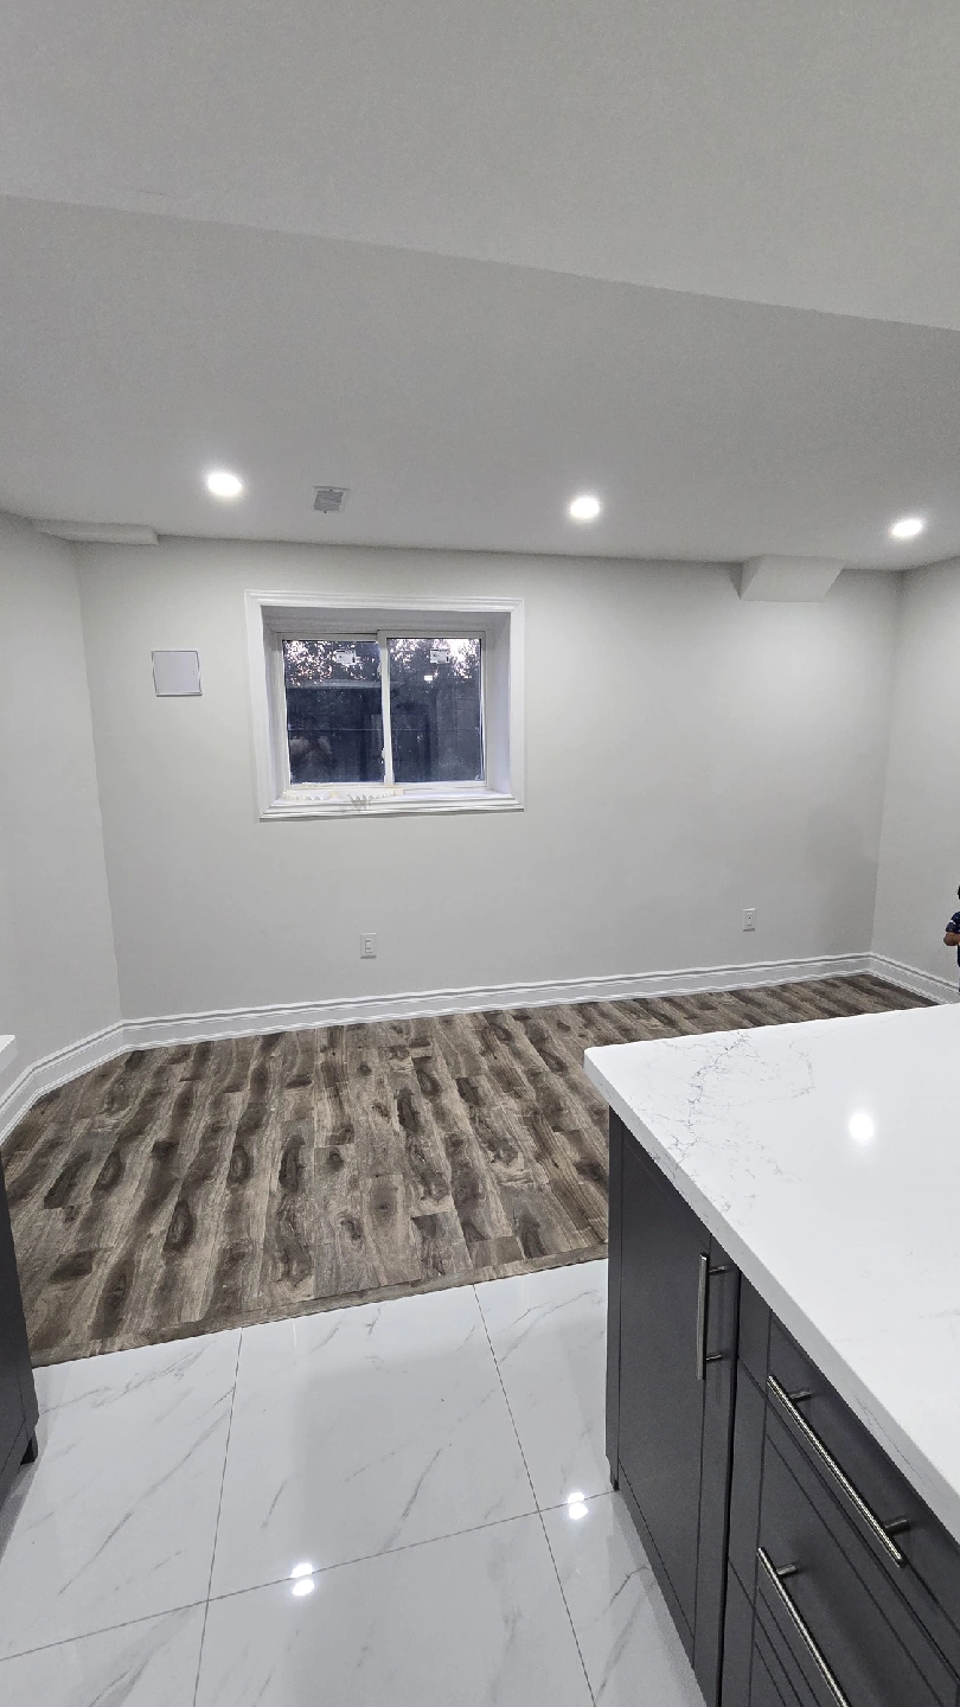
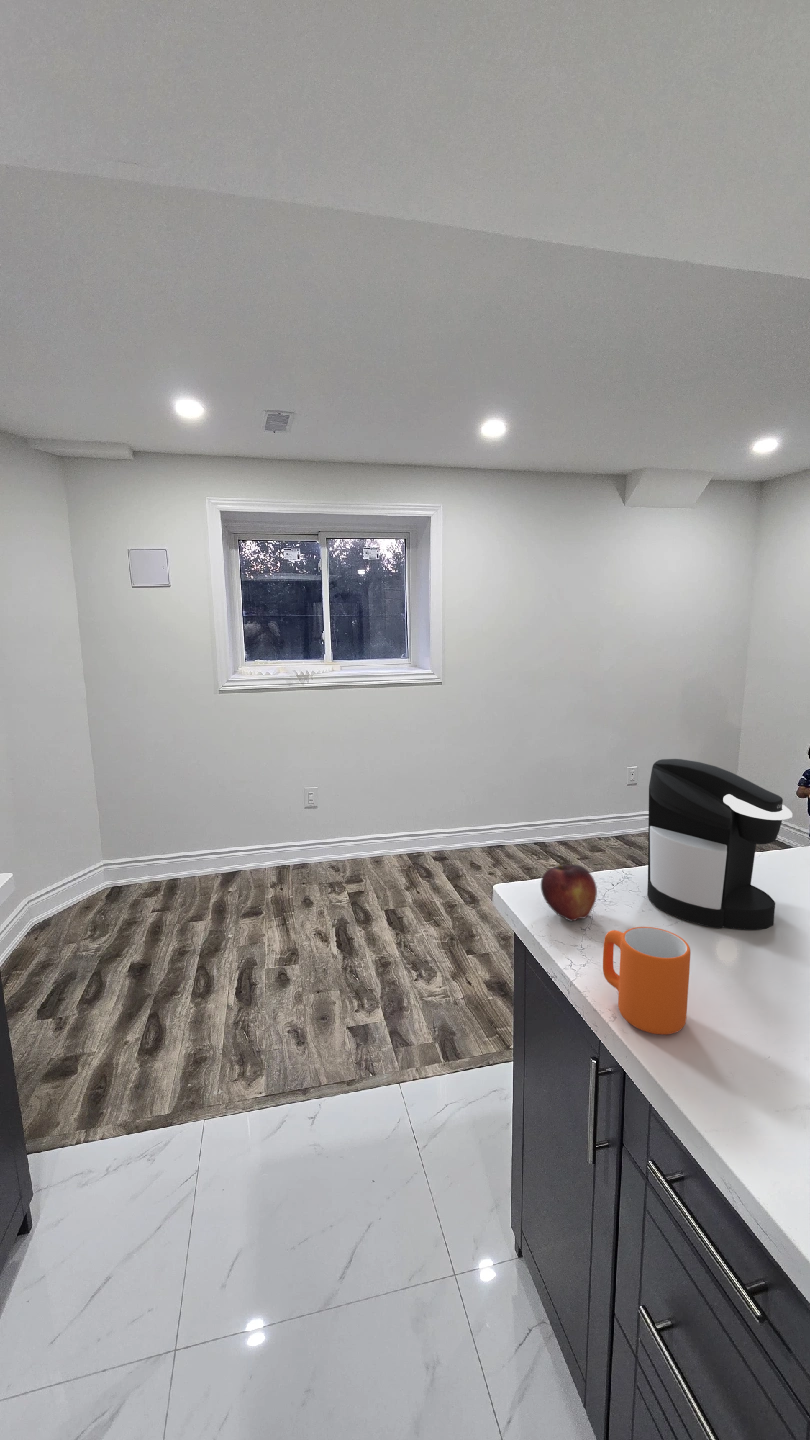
+ mug [602,926,691,1036]
+ fruit [540,863,598,922]
+ coffee maker [646,758,793,931]
